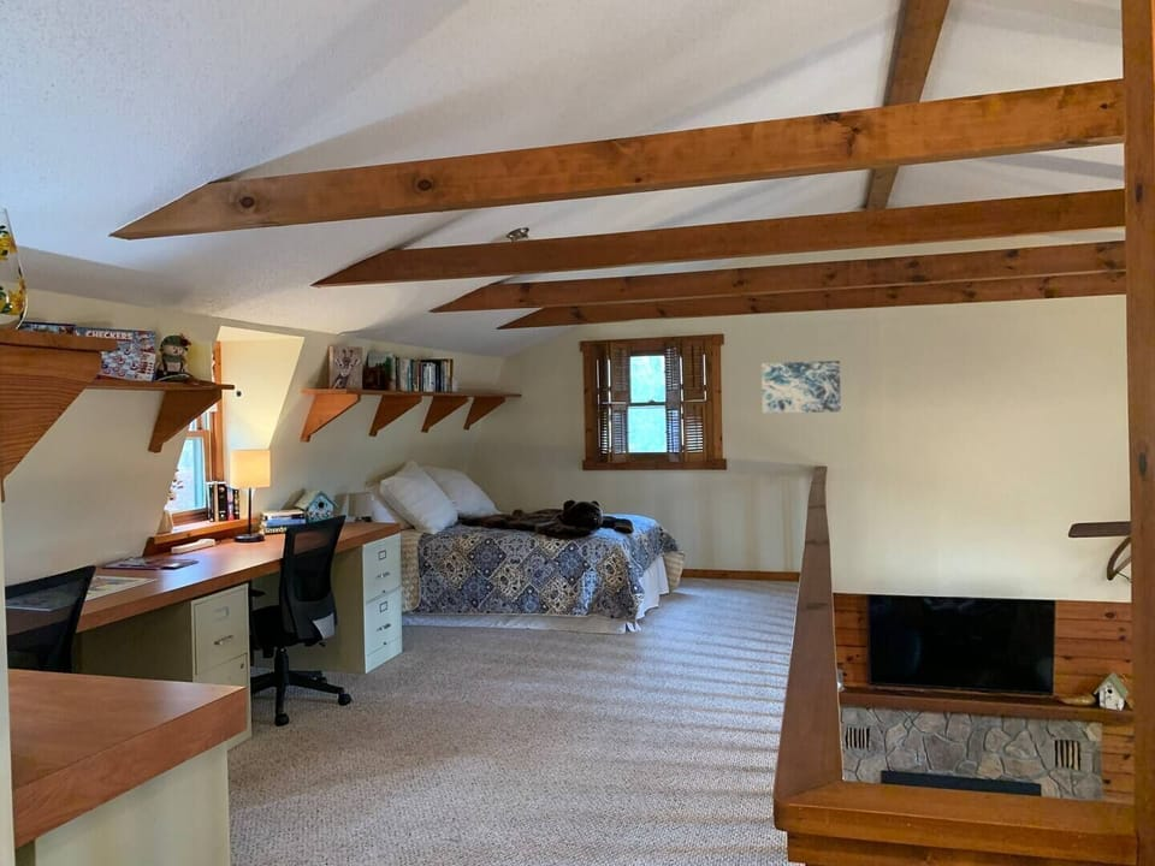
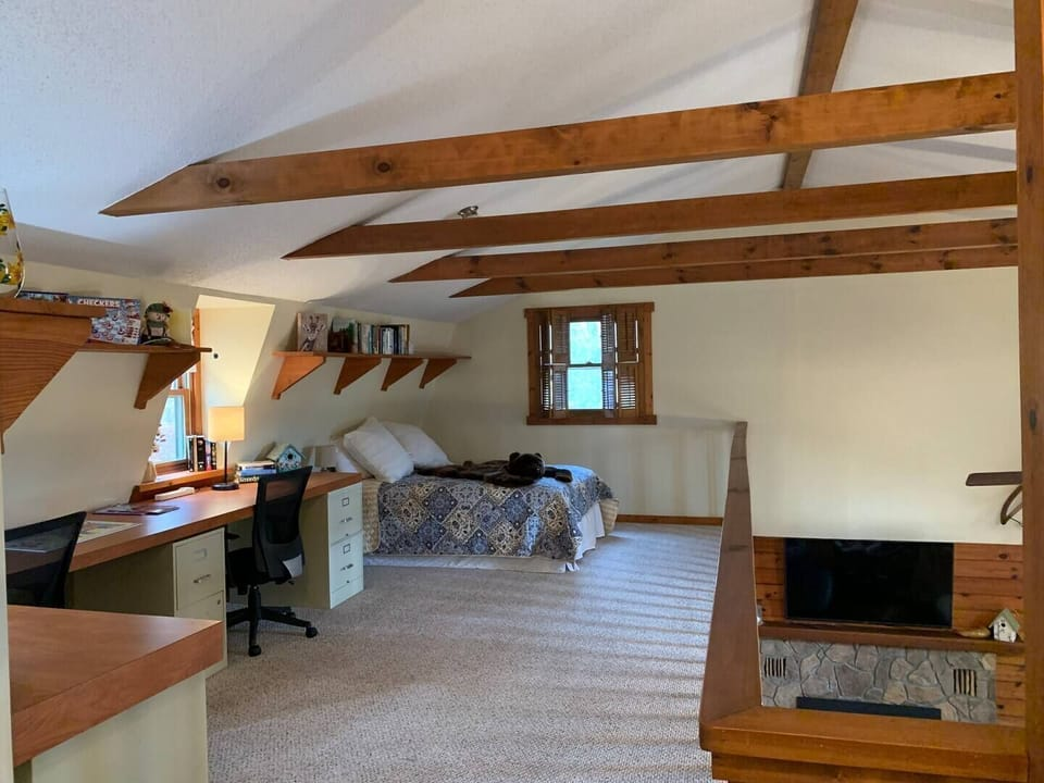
- wall art [760,360,842,415]
